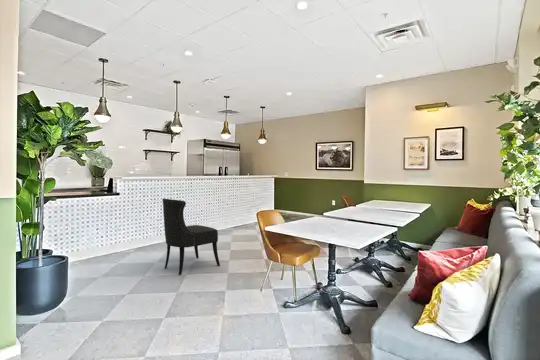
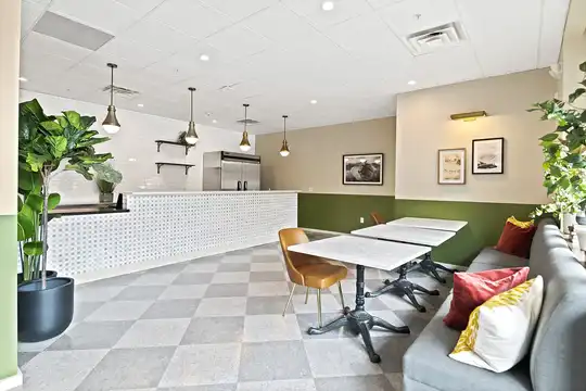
- dining chair [161,198,221,276]
